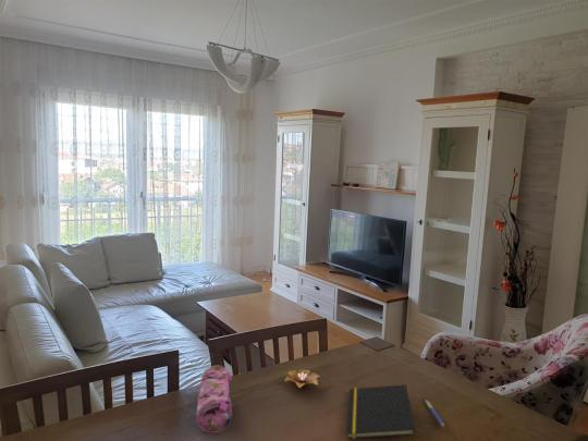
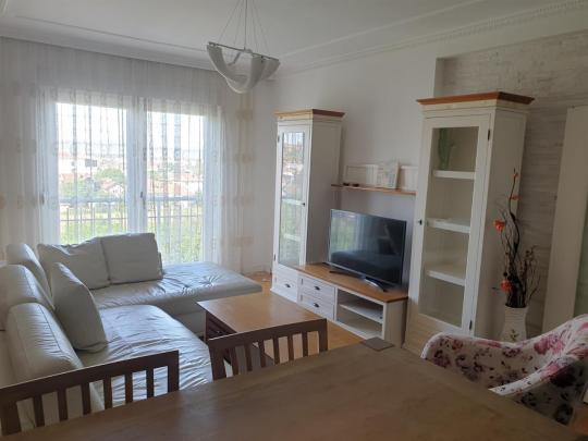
- pen [425,399,446,428]
- flower [283,368,321,389]
- pencil case [195,364,235,434]
- notepad [345,383,416,440]
